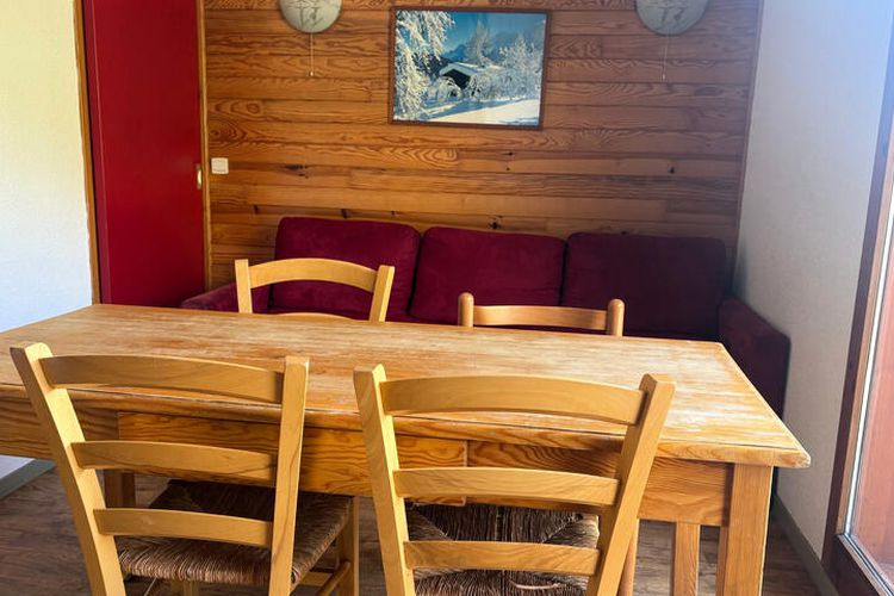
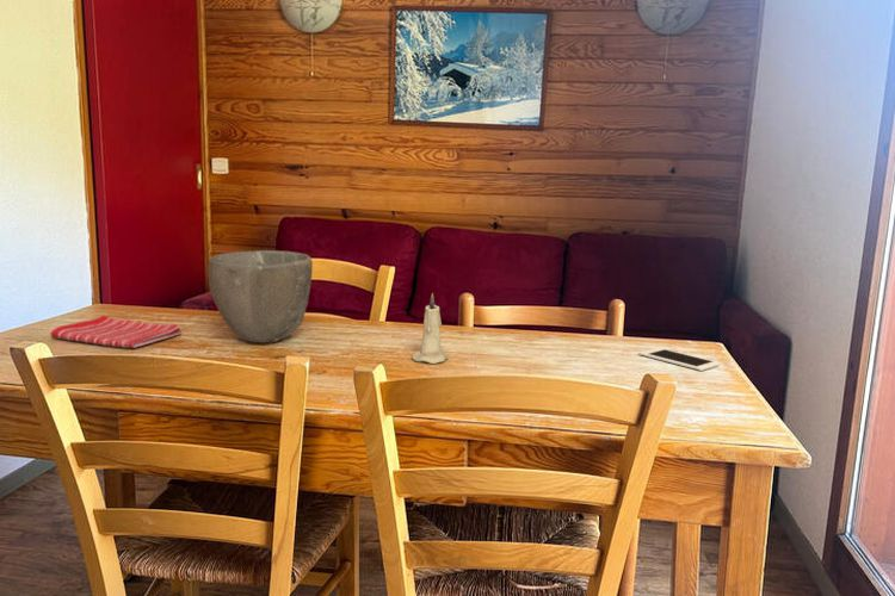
+ bowl [206,249,314,344]
+ dish towel [49,315,184,349]
+ cell phone [638,347,721,372]
+ candle [411,292,450,365]
